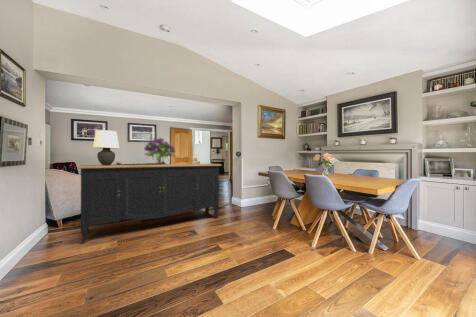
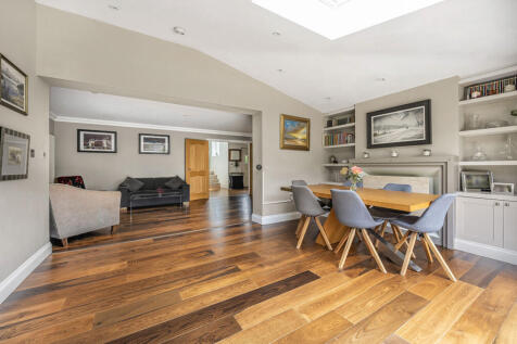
- sideboard [76,163,223,244]
- bouquet [143,137,176,164]
- table lamp [92,129,120,166]
